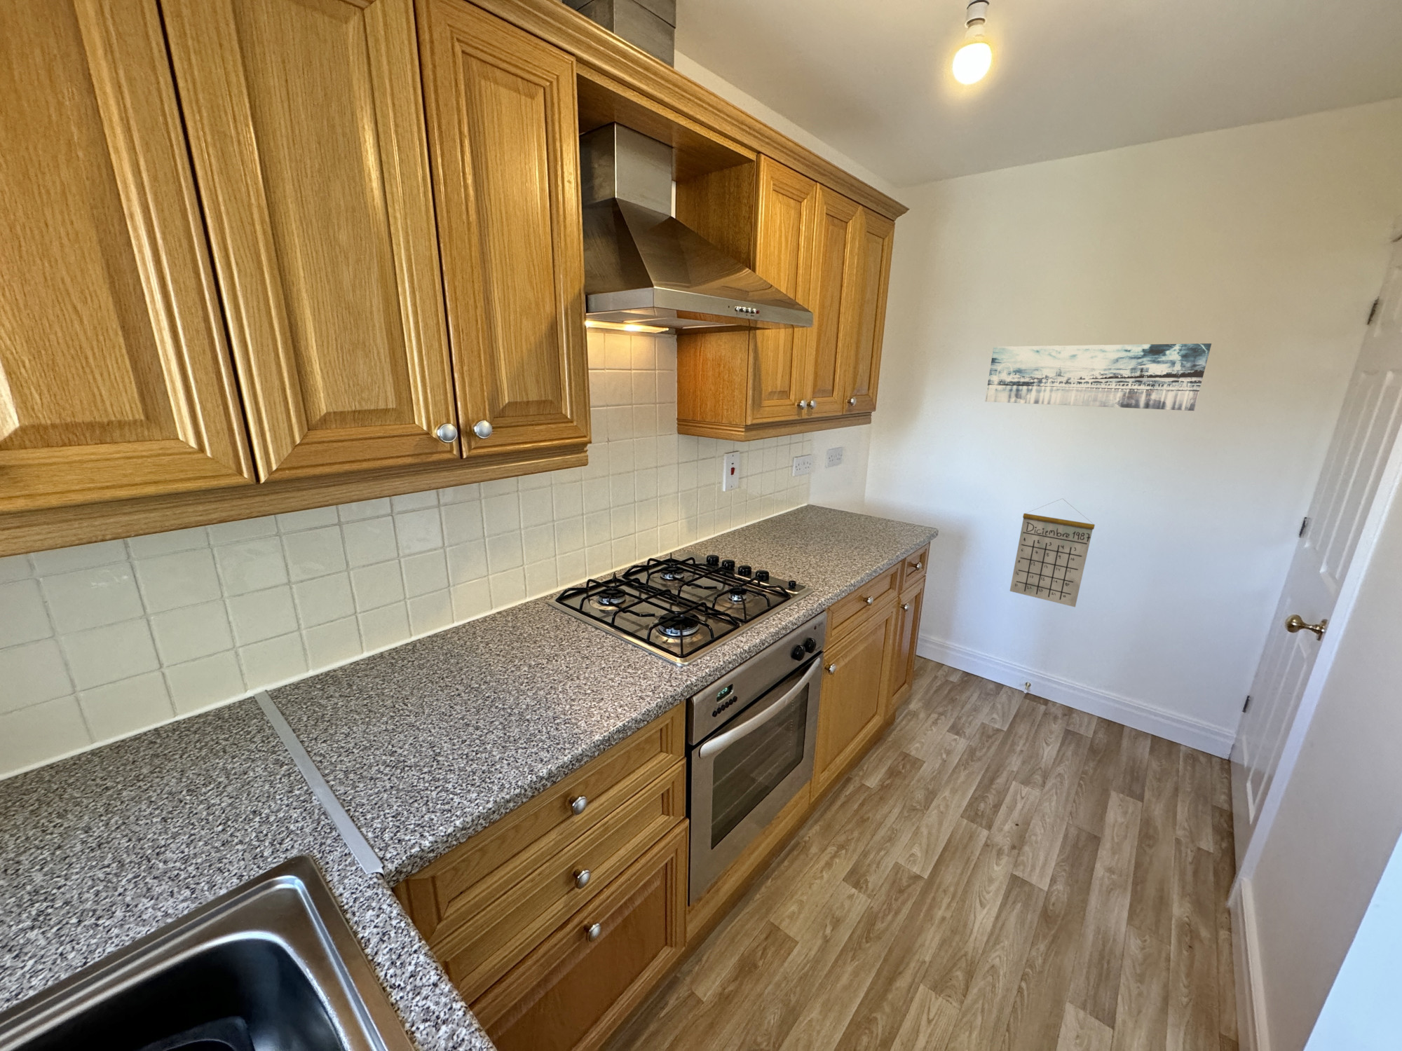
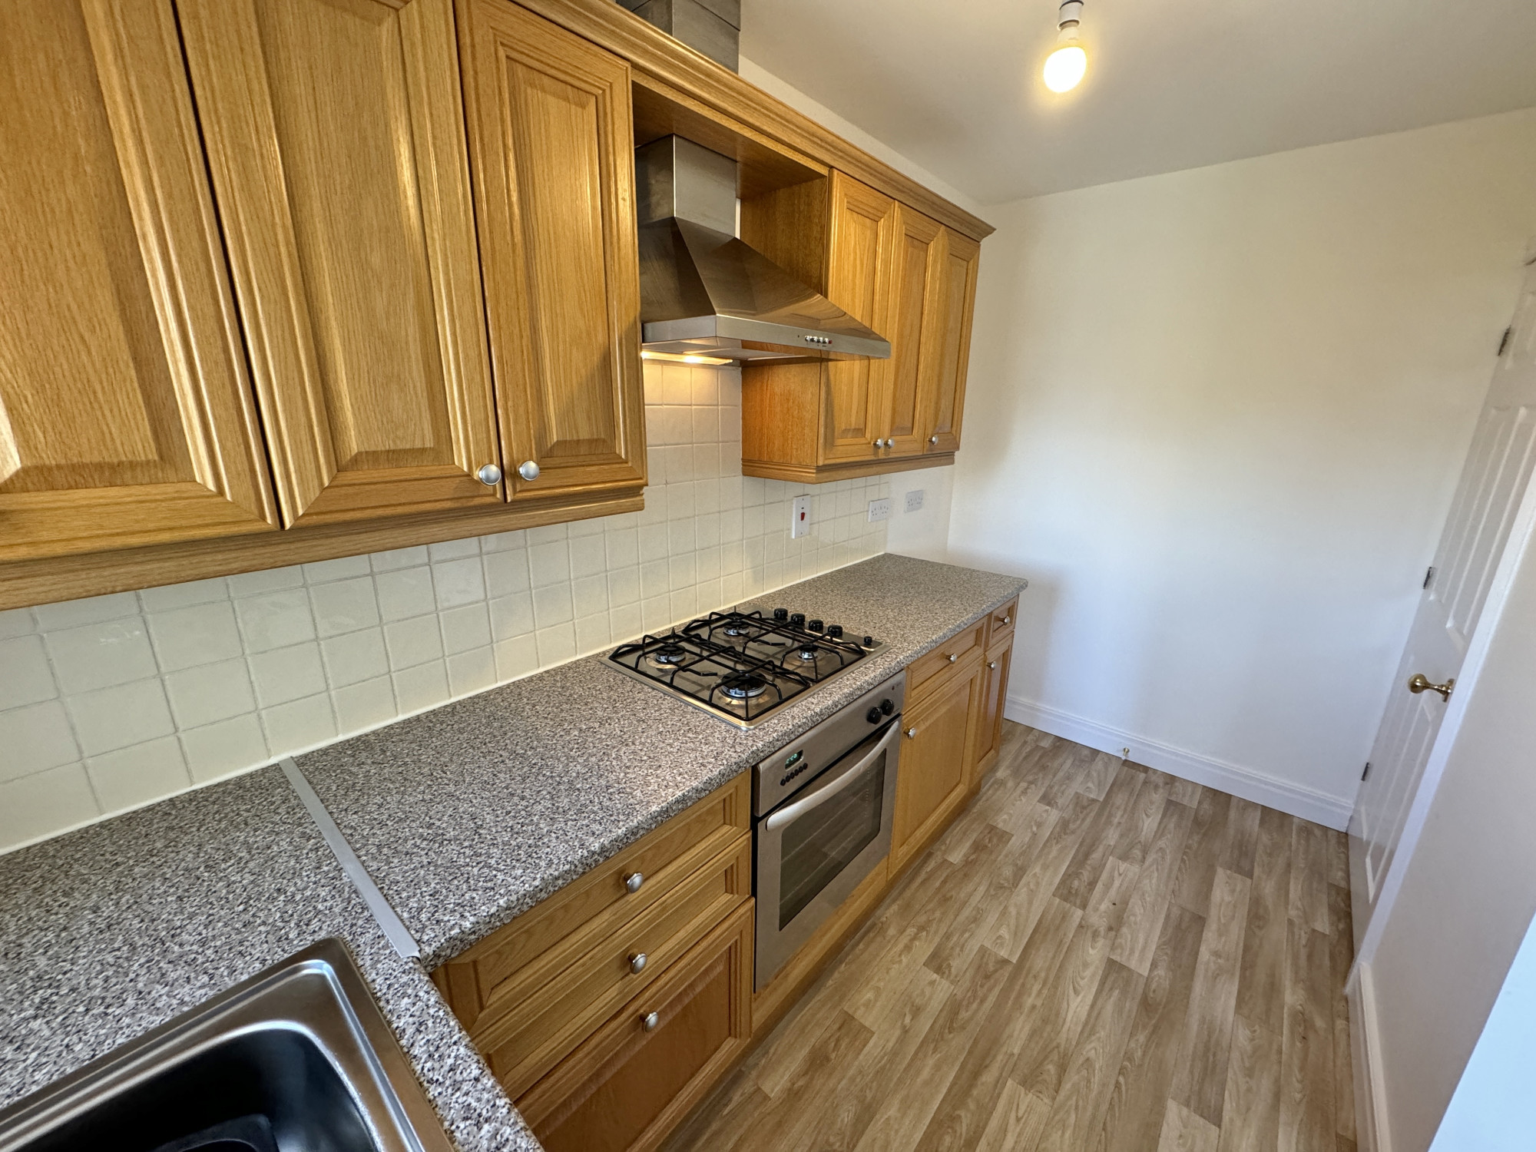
- calendar [1009,498,1096,607]
- wall art [985,342,1212,412]
